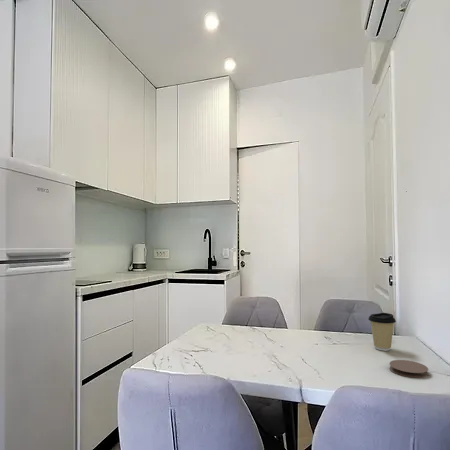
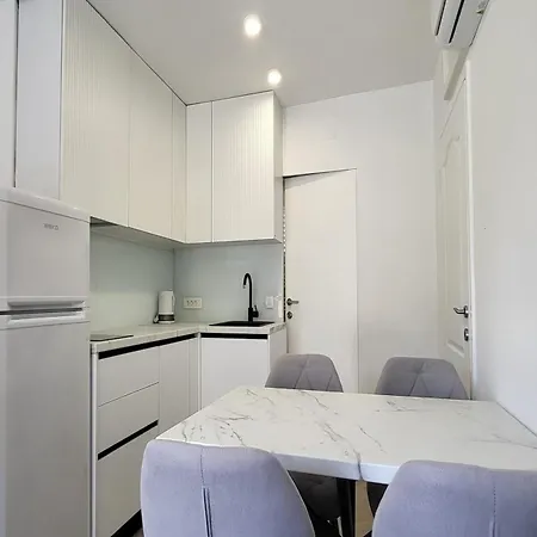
- coaster [388,359,429,379]
- coffee cup [367,312,397,352]
